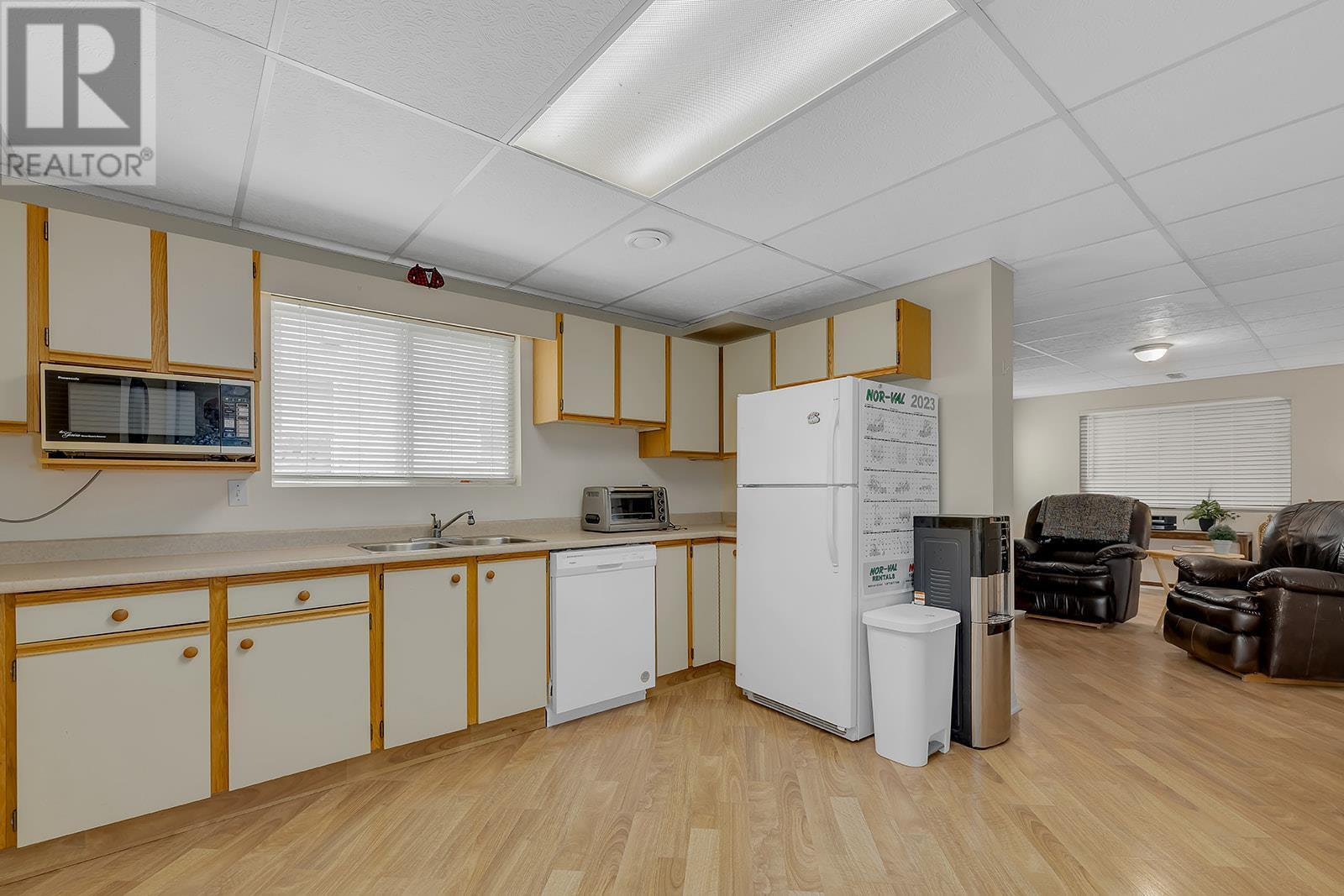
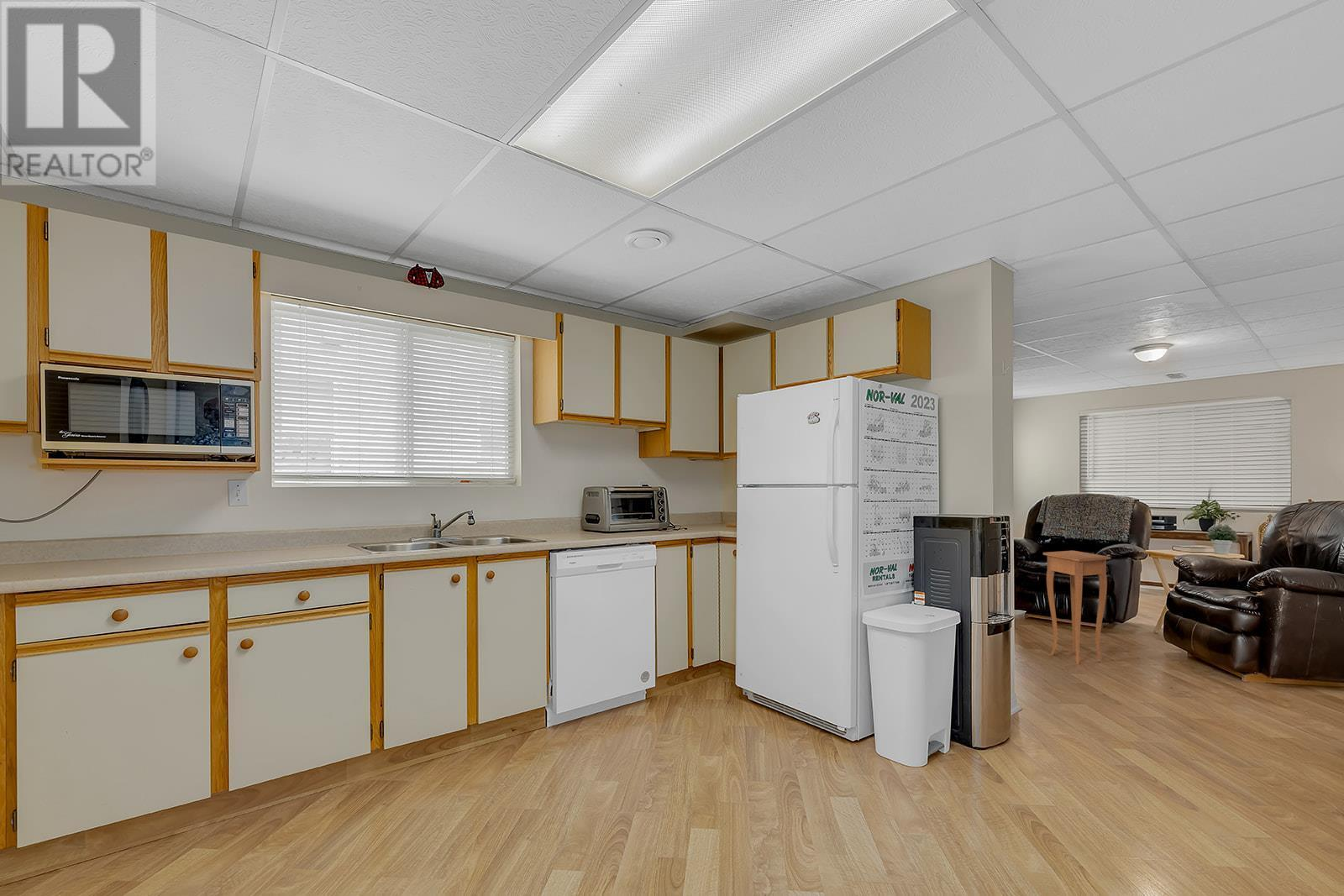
+ side table [1042,550,1111,665]
